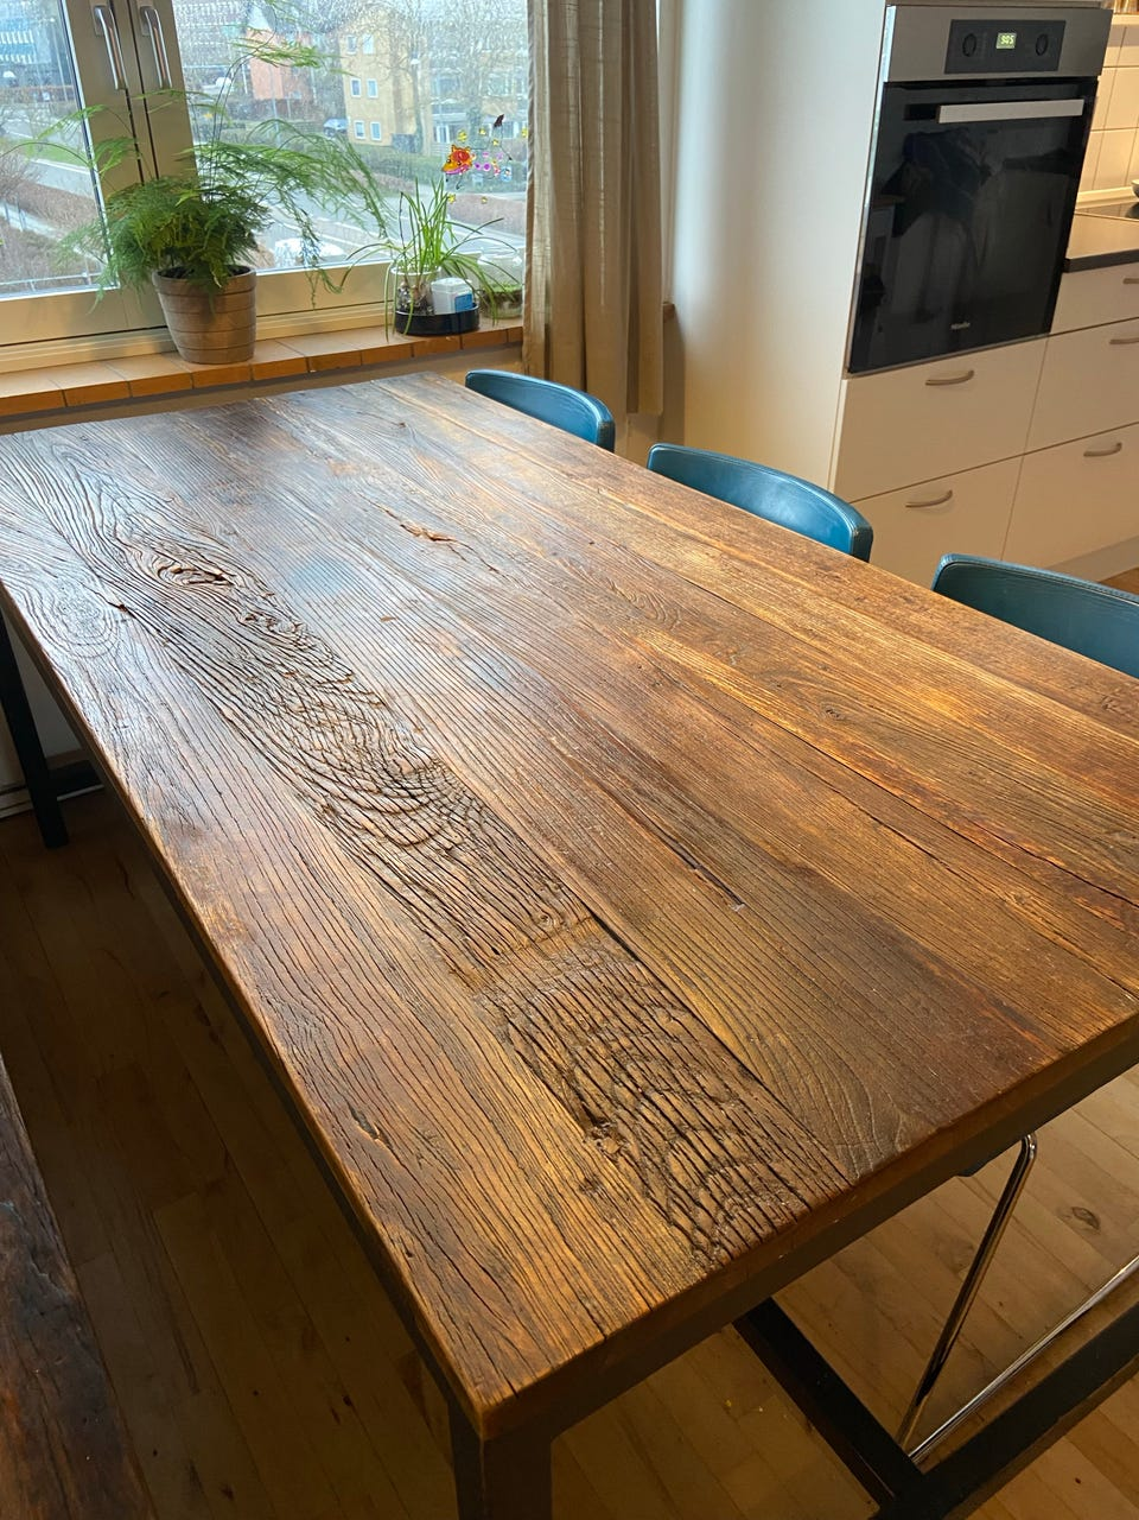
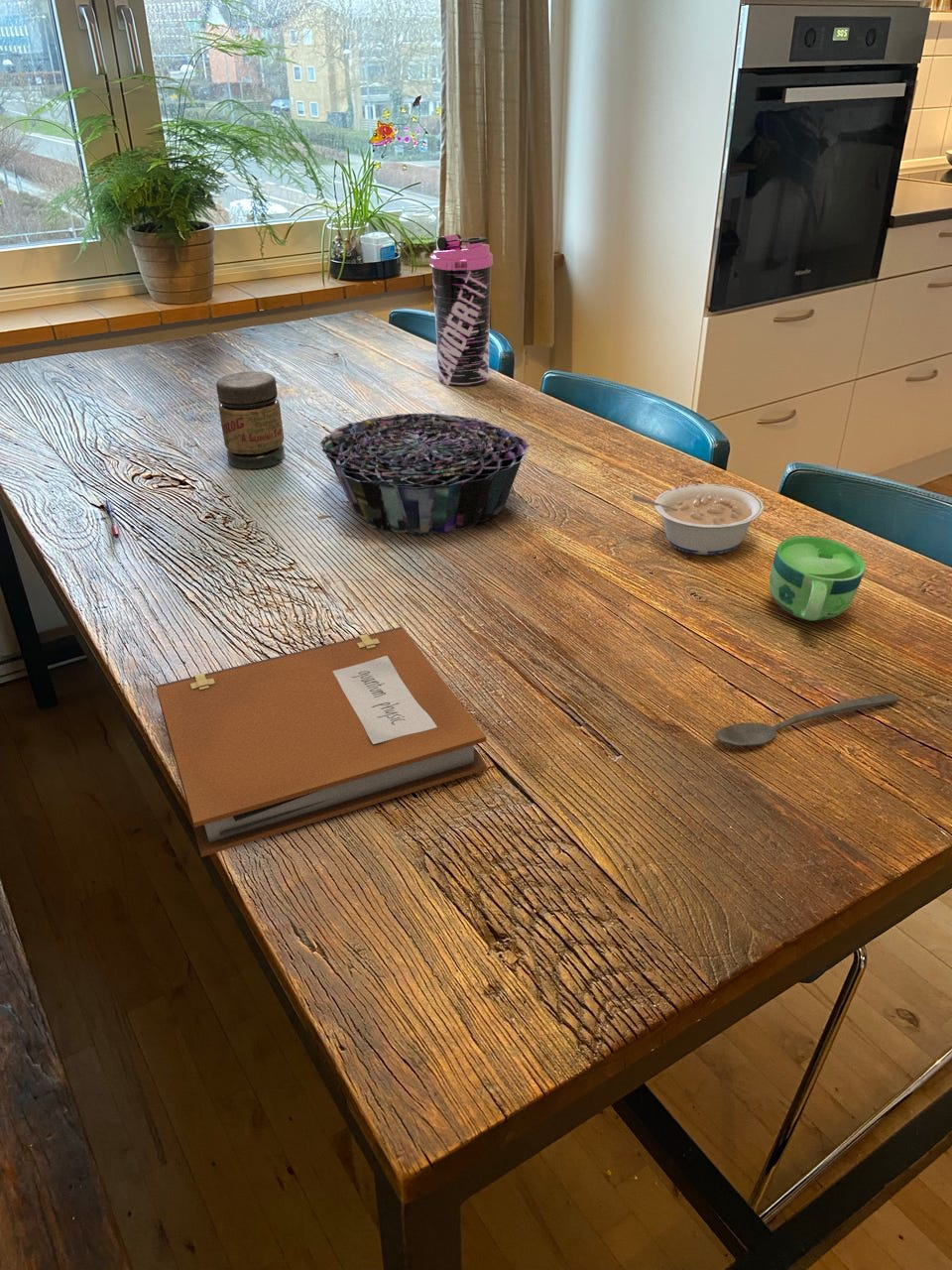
+ water bottle [428,233,494,388]
+ legume [631,483,765,556]
+ pen [102,498,122,539]
+ jar [215,371,286,469]
+ notebook [155,626,488,858]
+ decorative bowl [319,413,531,537]
+ cup [769,535,867,621]
+ spoon [714,692,900,747]
